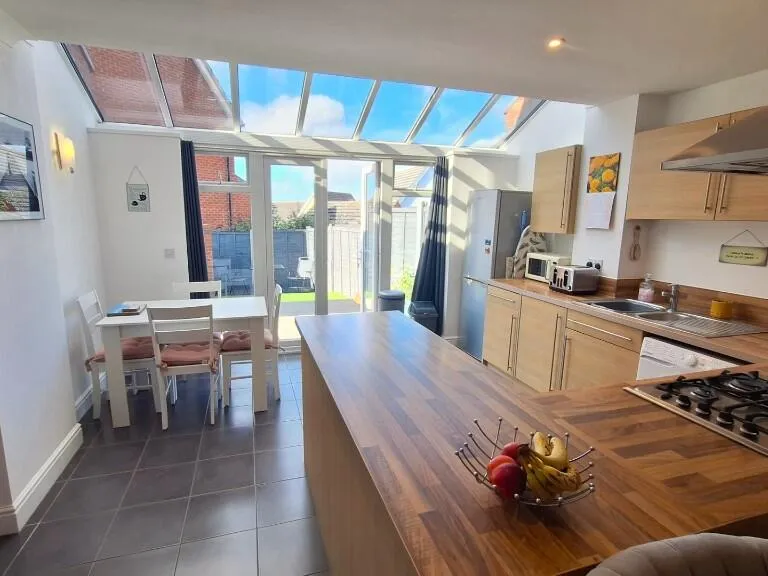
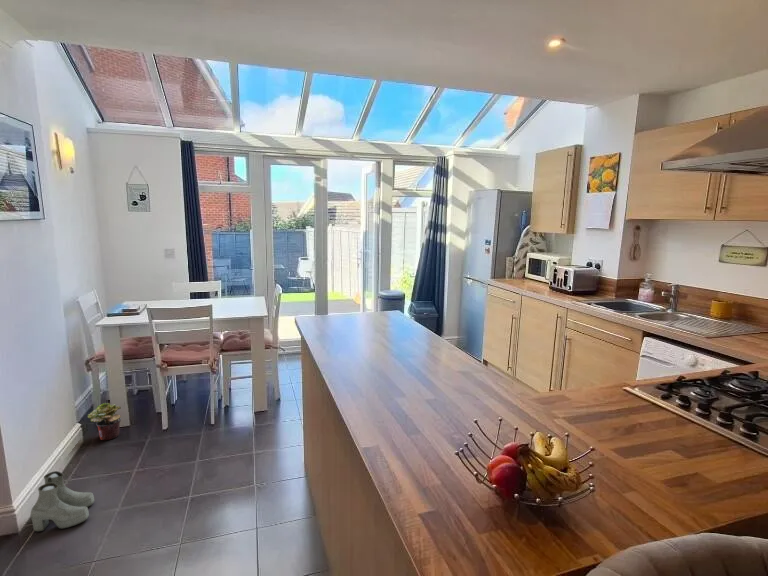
+ boots [30,470,95,532]
+ potted plant [87,402,122,441]
